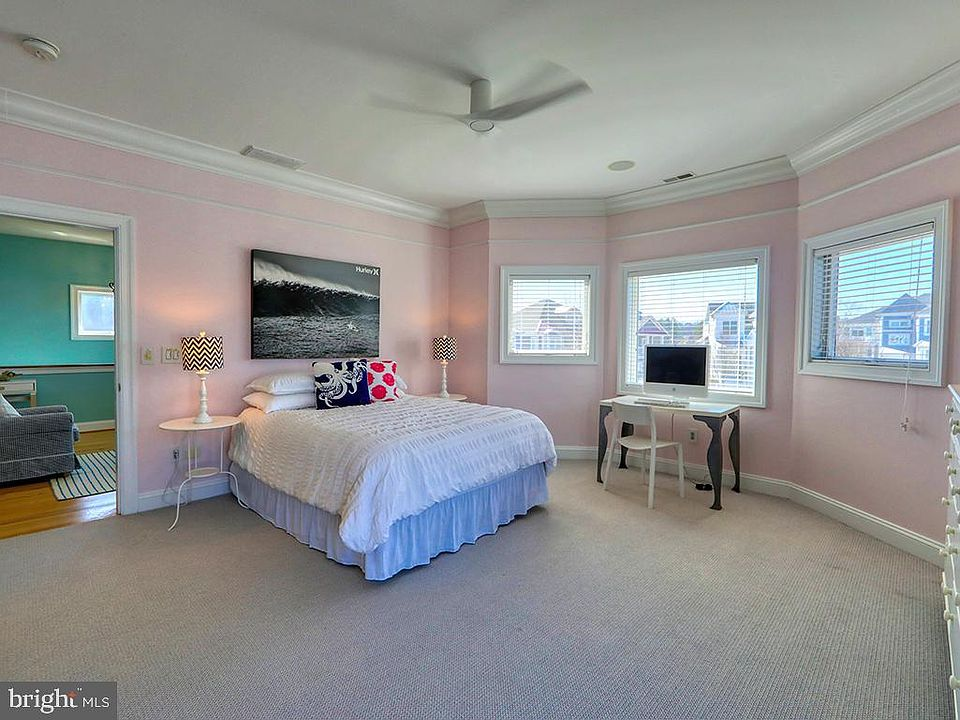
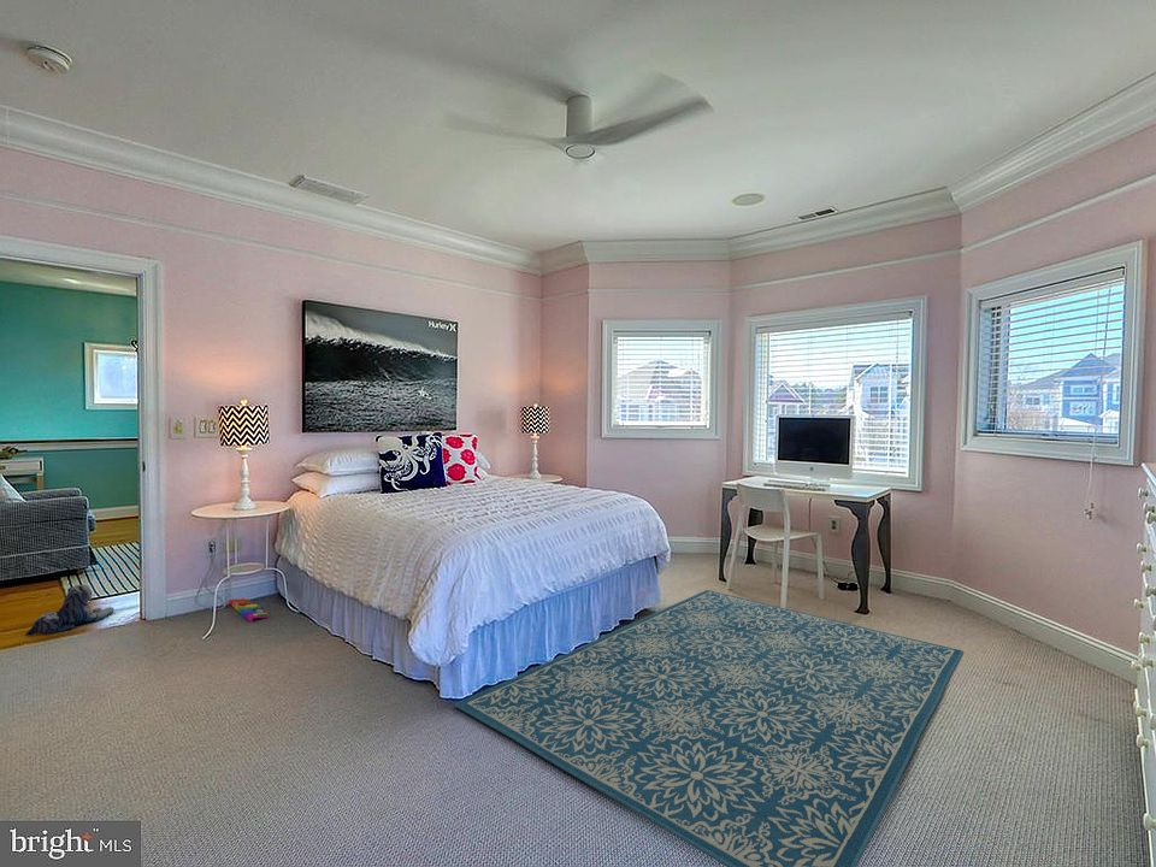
+ rug [453,589,965,867]
+ plush toy [24,584,116,637]
+ knob puzzle [228,596,270,623]
